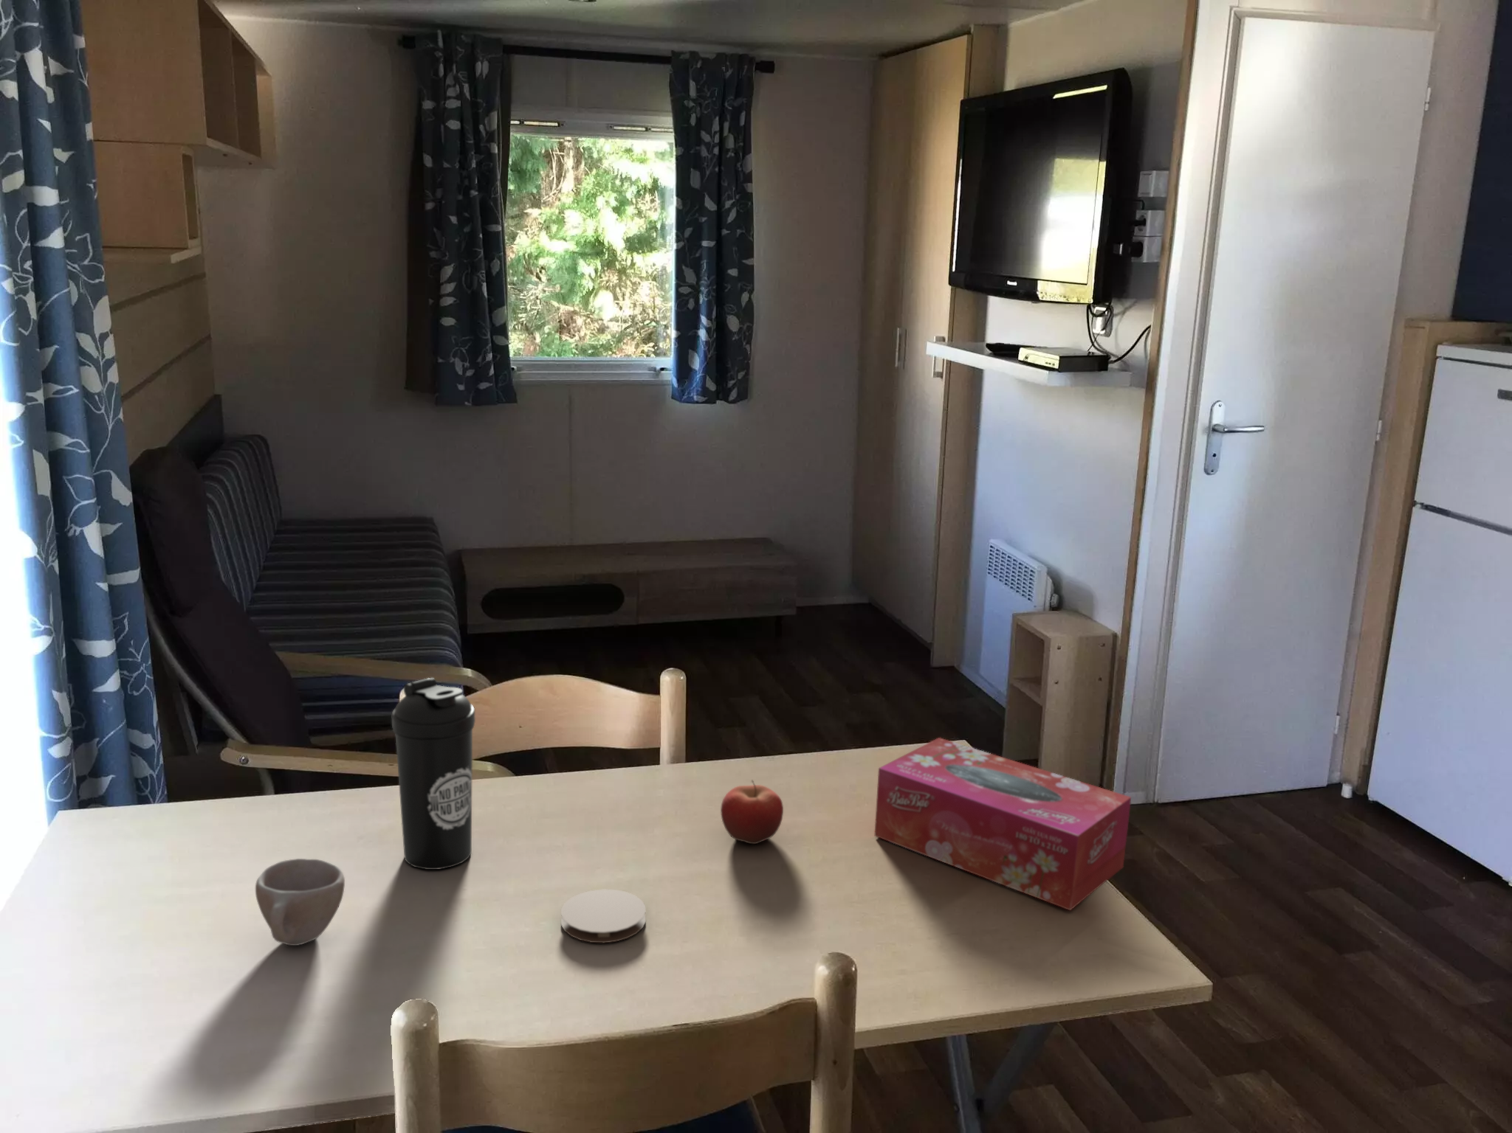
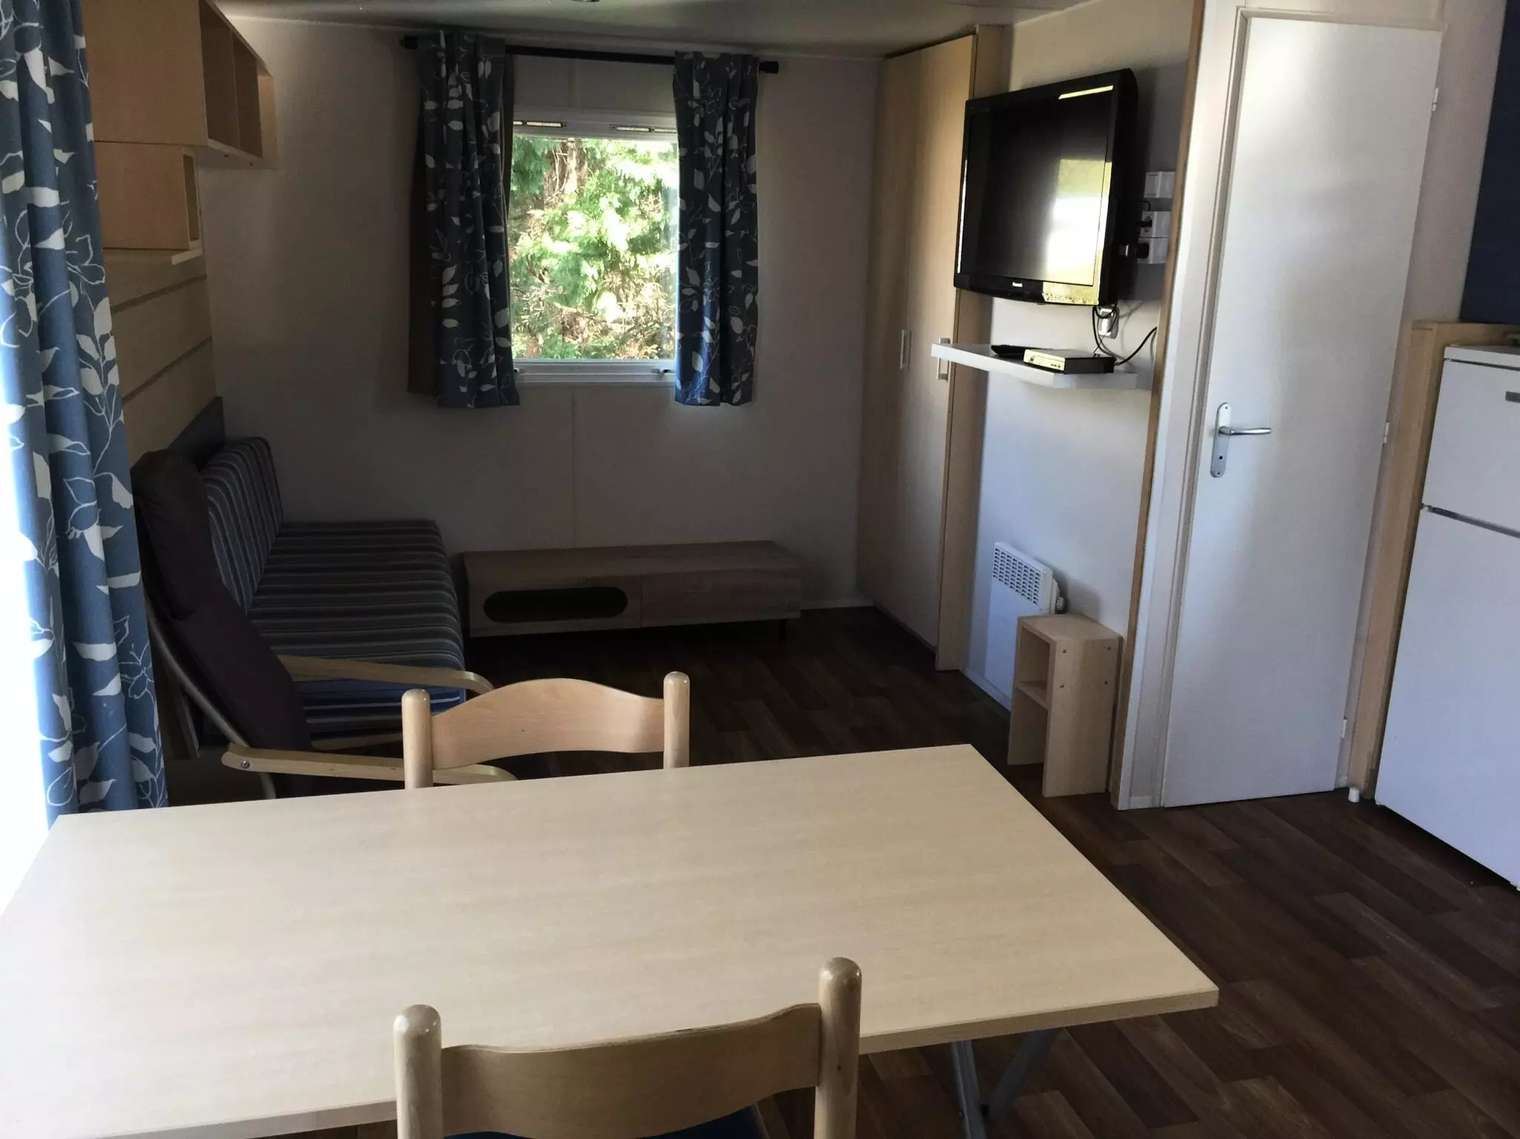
- tissue box [874,737,1132,910]
- water bottle [392,677,476,870]
- fruit [720,780,785,845]
- cup [255,858,345,946]
- coaster [561,888,646,944]
